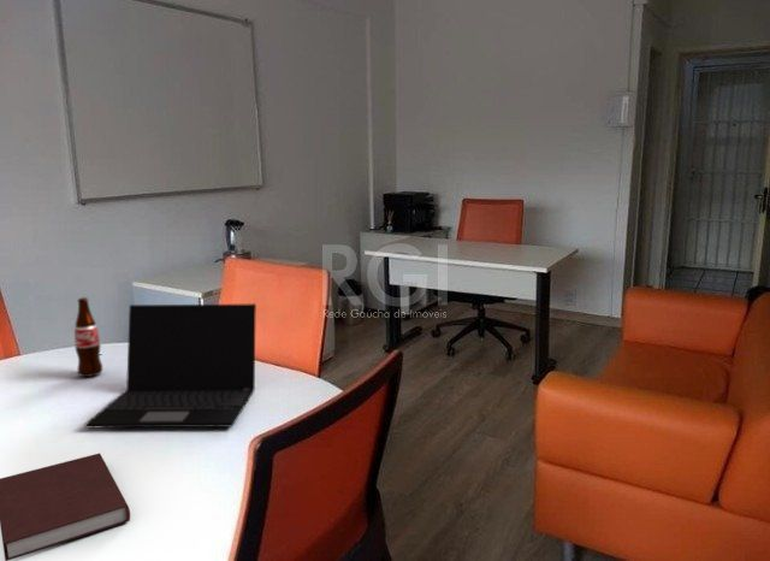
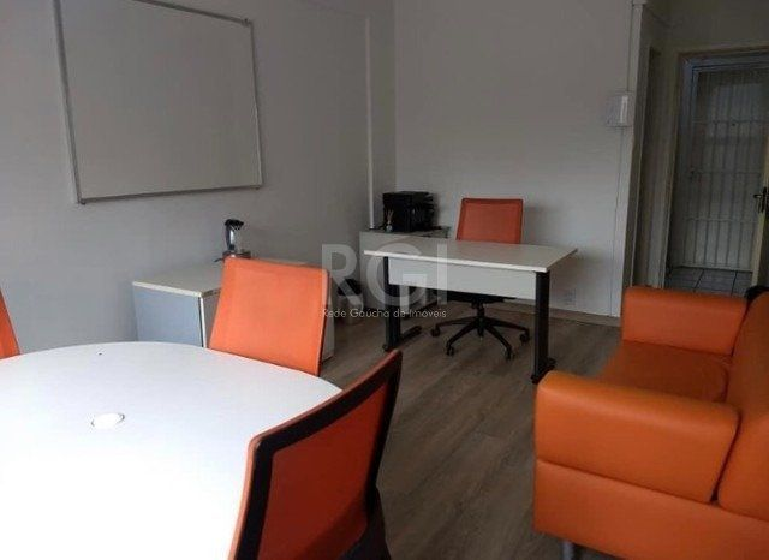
- laptop [84,302,257,429]
- bottle [73,296,103,378]
- notebook [0,453,131,561]
